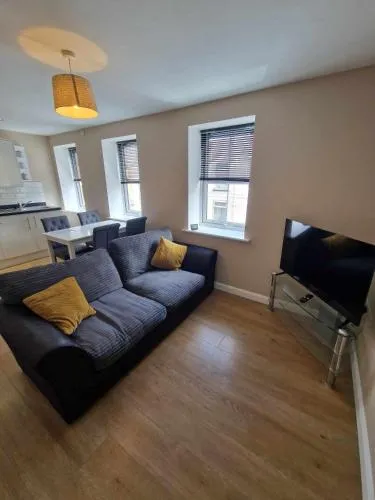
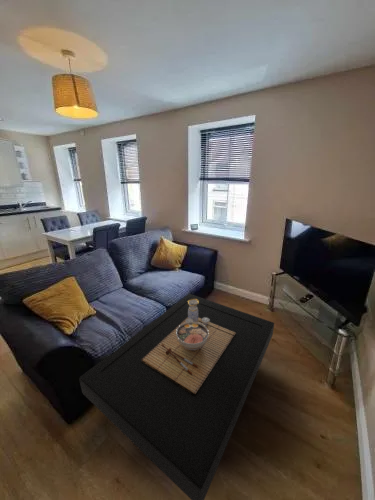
+ coffee table [78,293,275,500]
